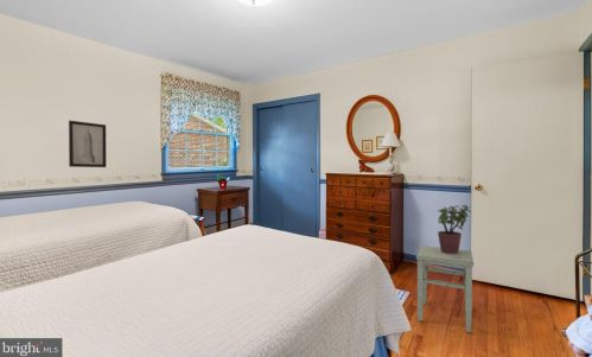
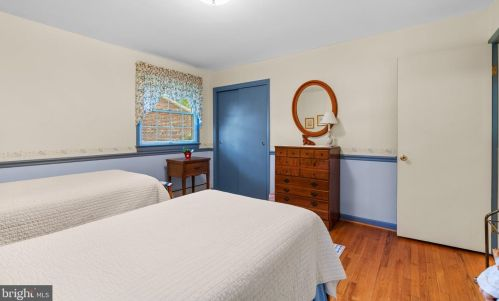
- stool [415,244,475,333]
- wall art [68,120,107,168]
- potted plant [437,203,472,254]
